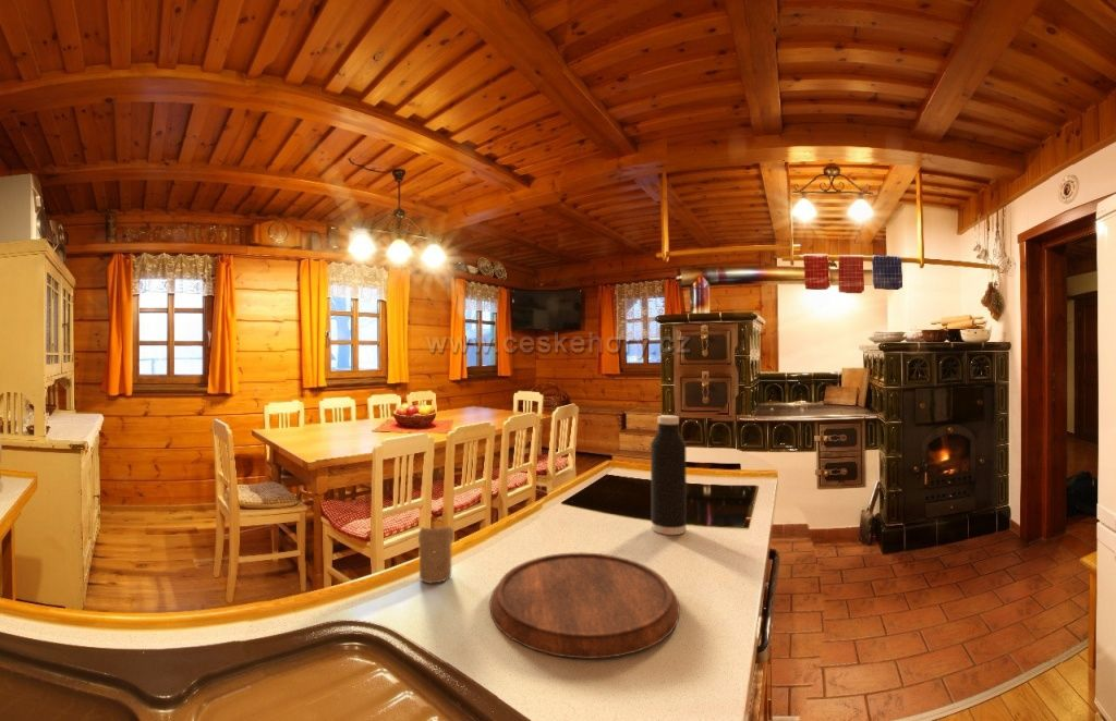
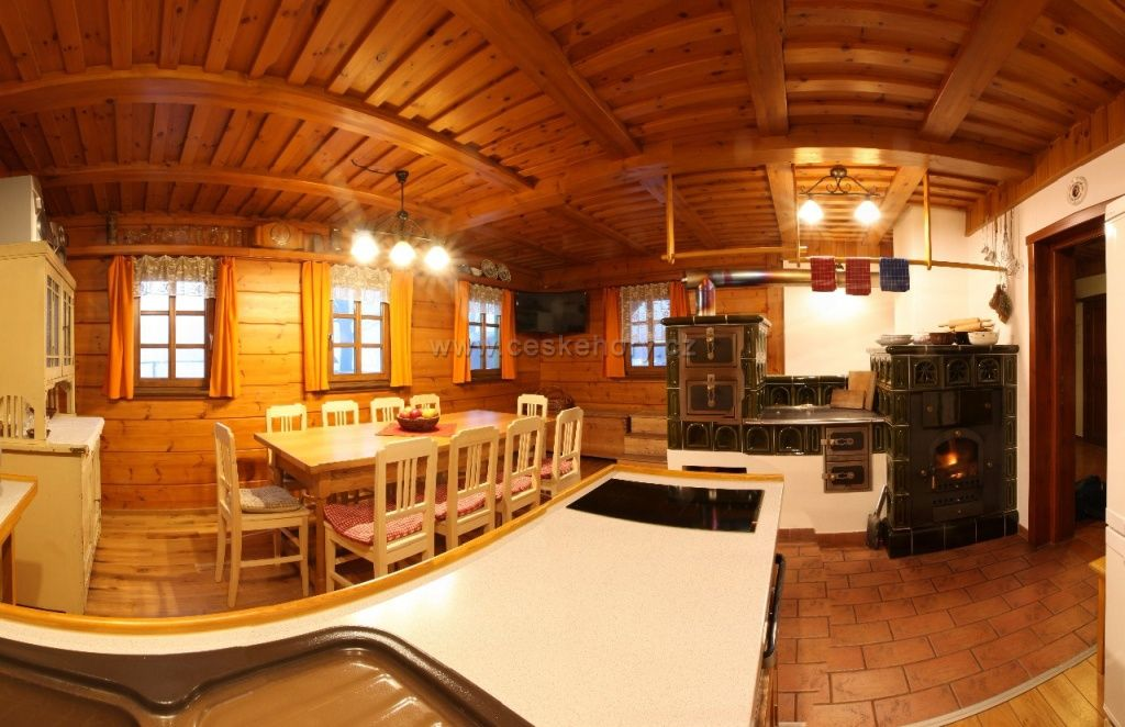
- water bottle [650,414,688,536]
- candle [417,525,454,584]
- cutting board [488,551,680,660]
